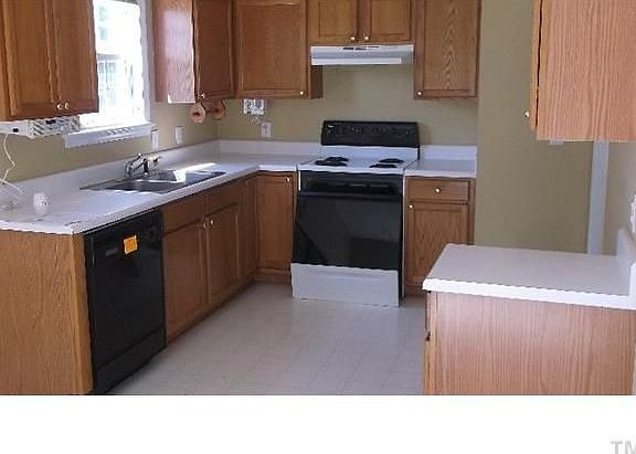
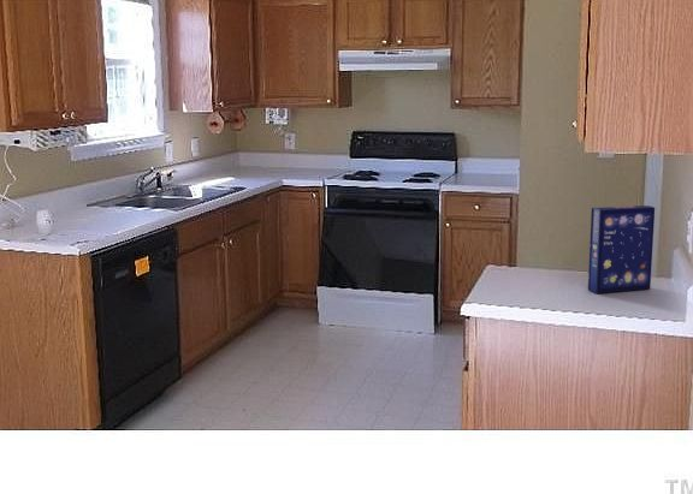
+ cereal box [587,204,656,294]
